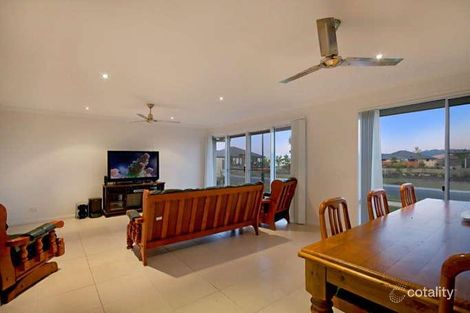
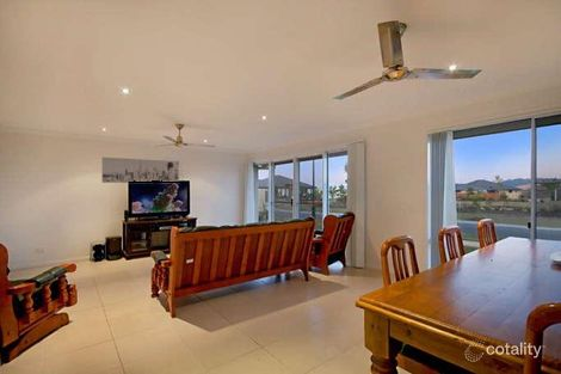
+ wall art [101,157,180,184]
